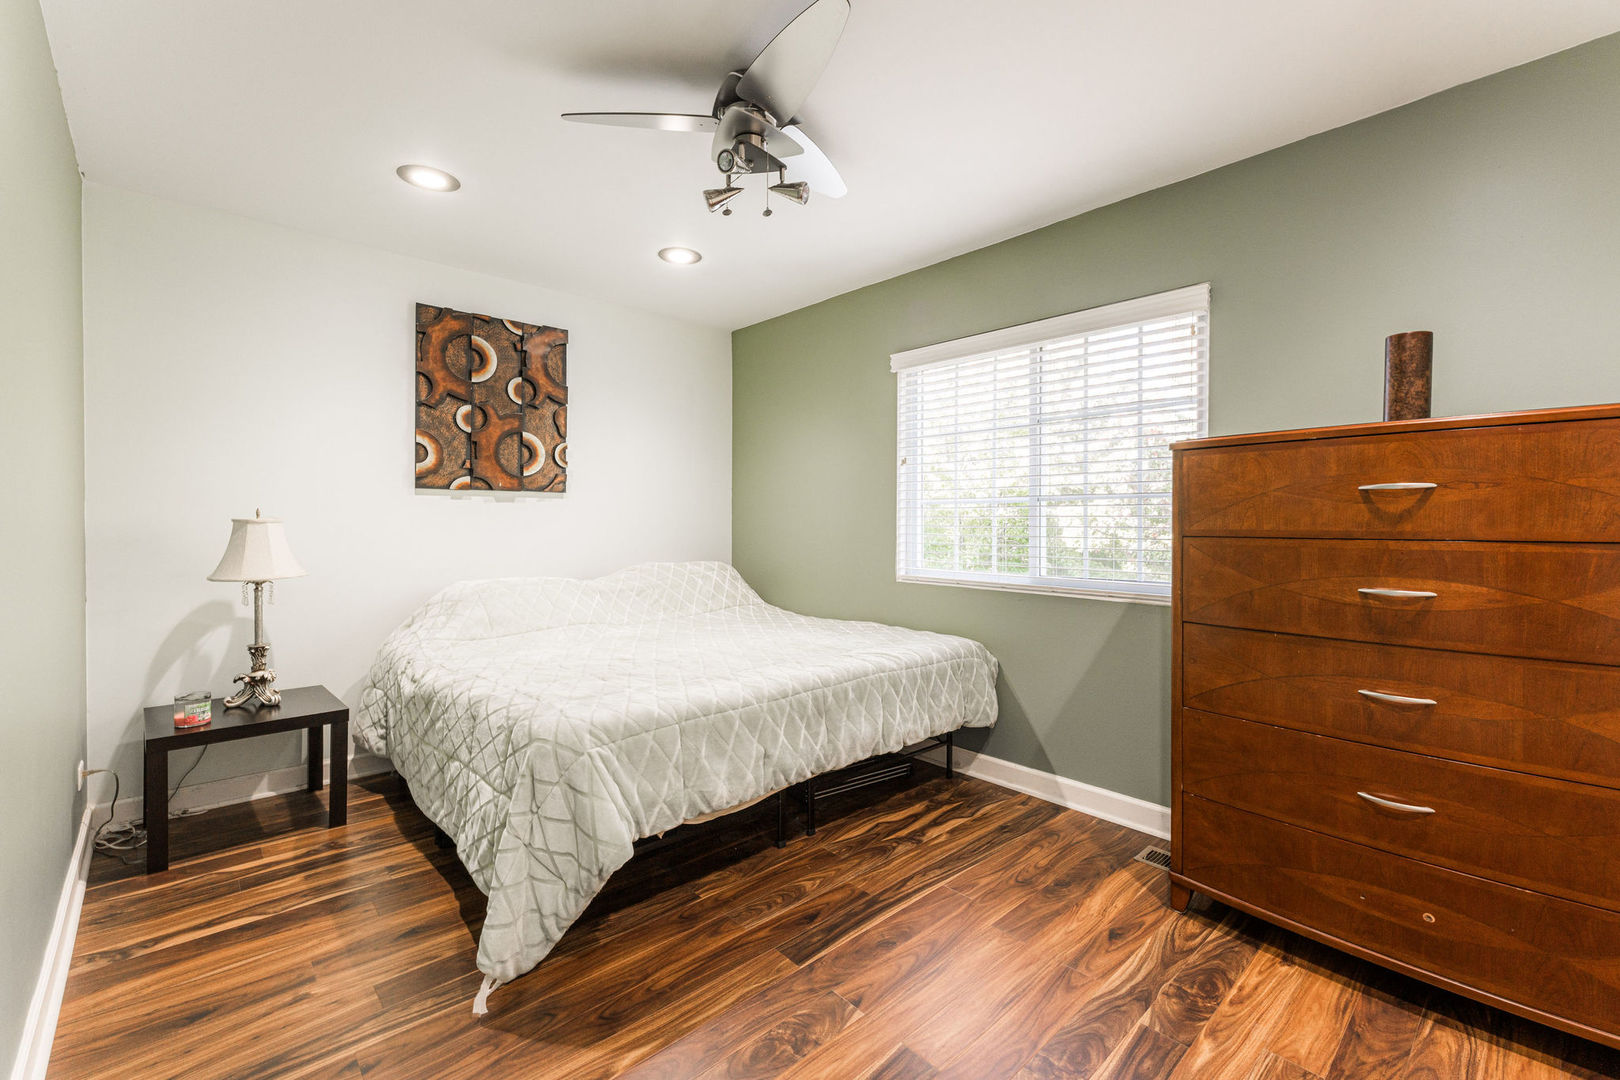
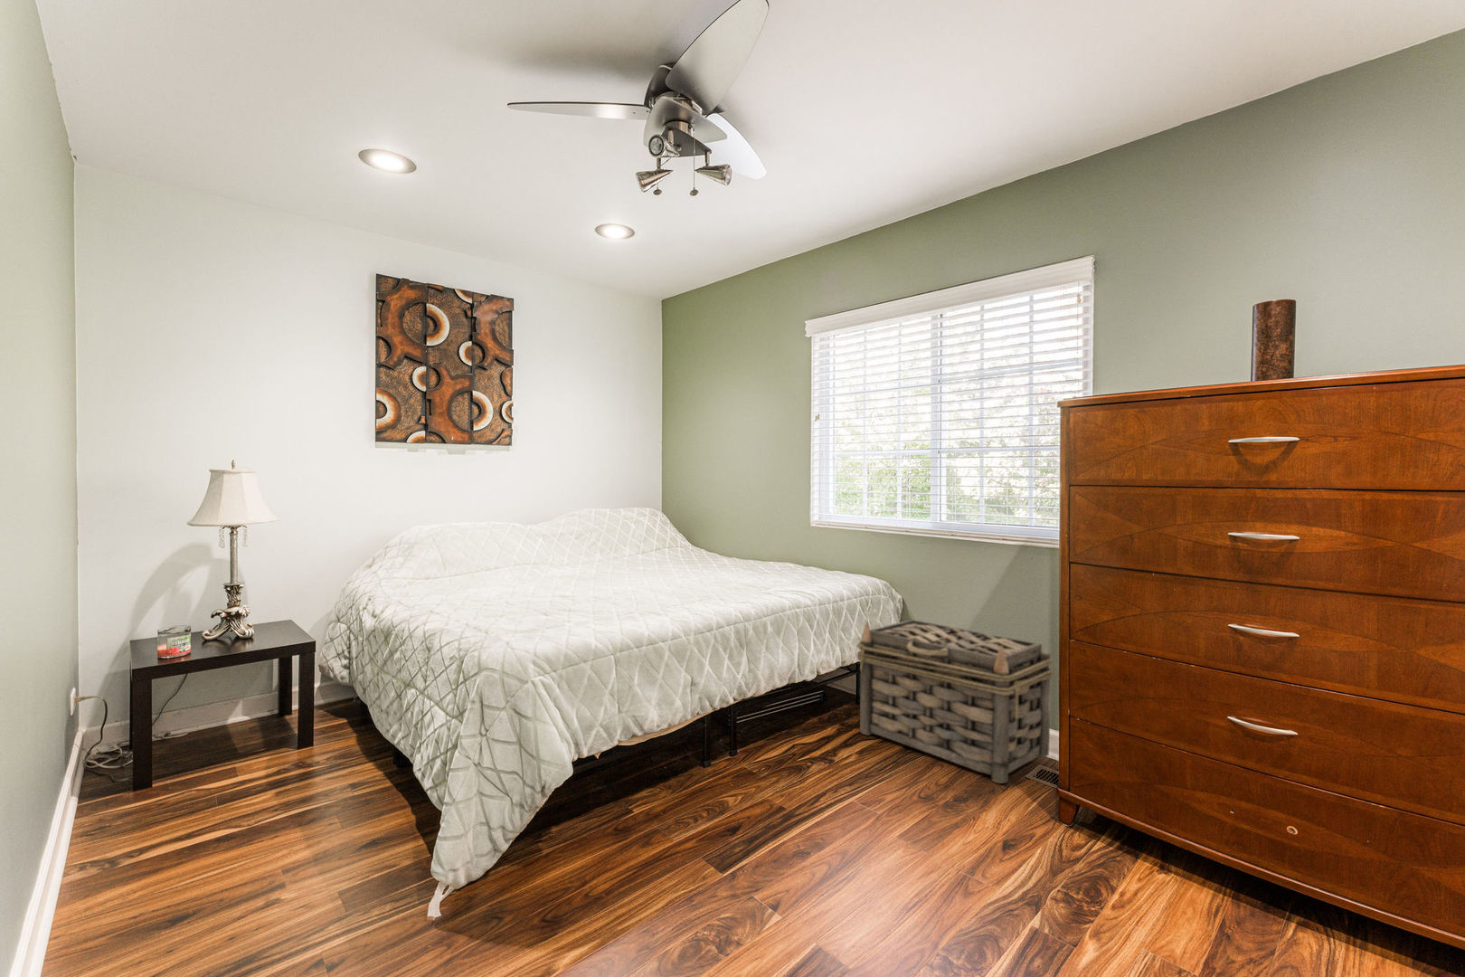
+ basket [856,618,1054,784]
